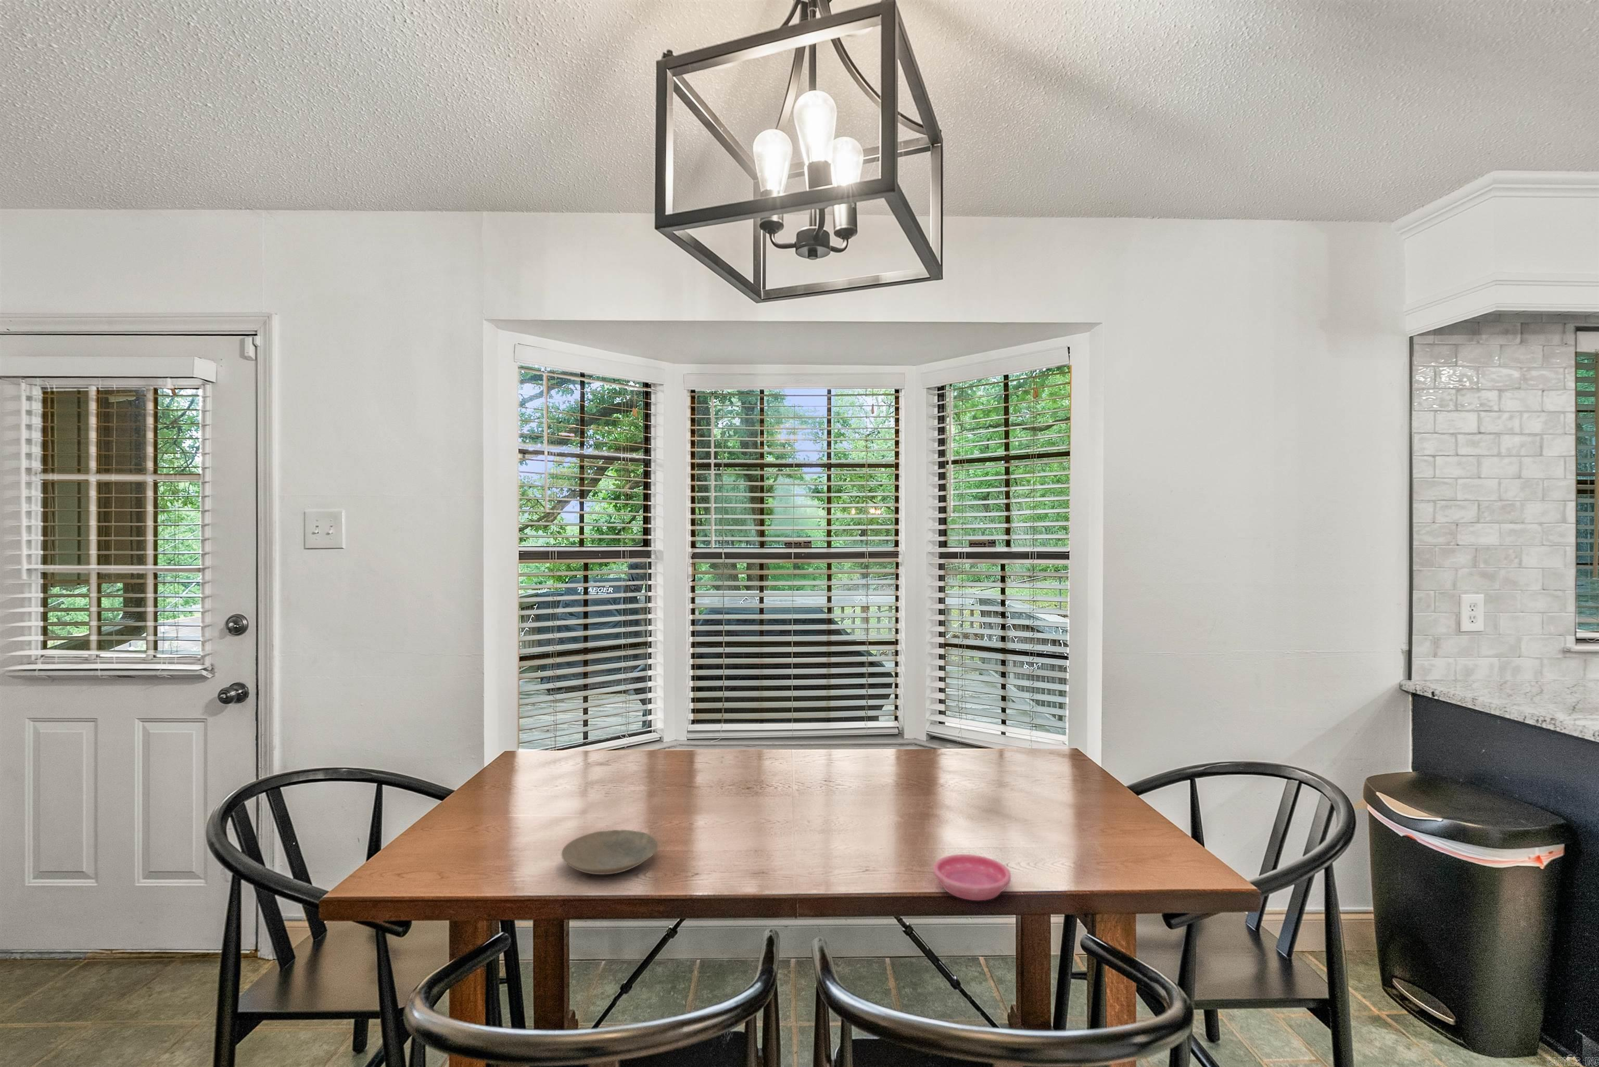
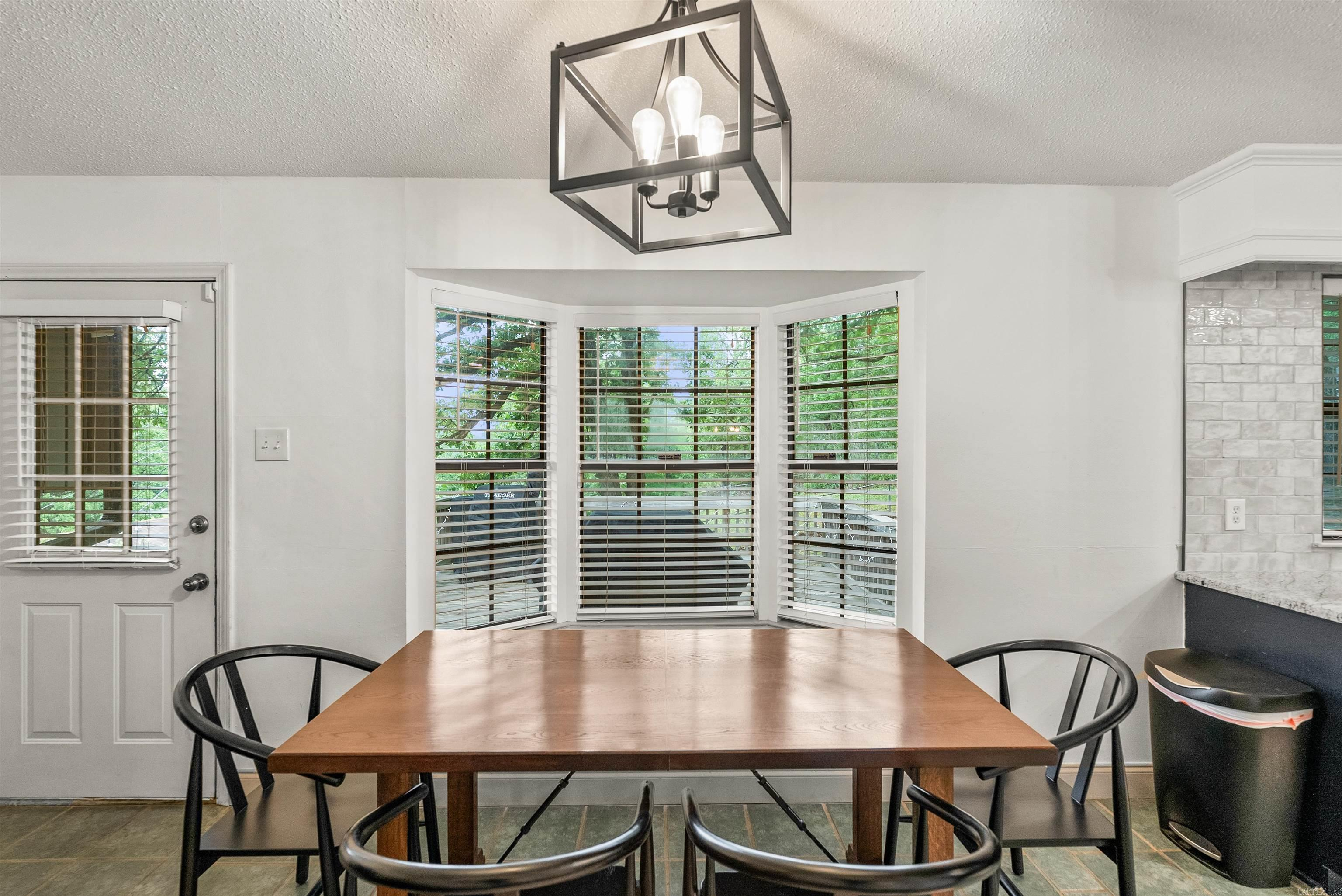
- saucer [933,854,1012,901]
- plate [561,829,659,875]
